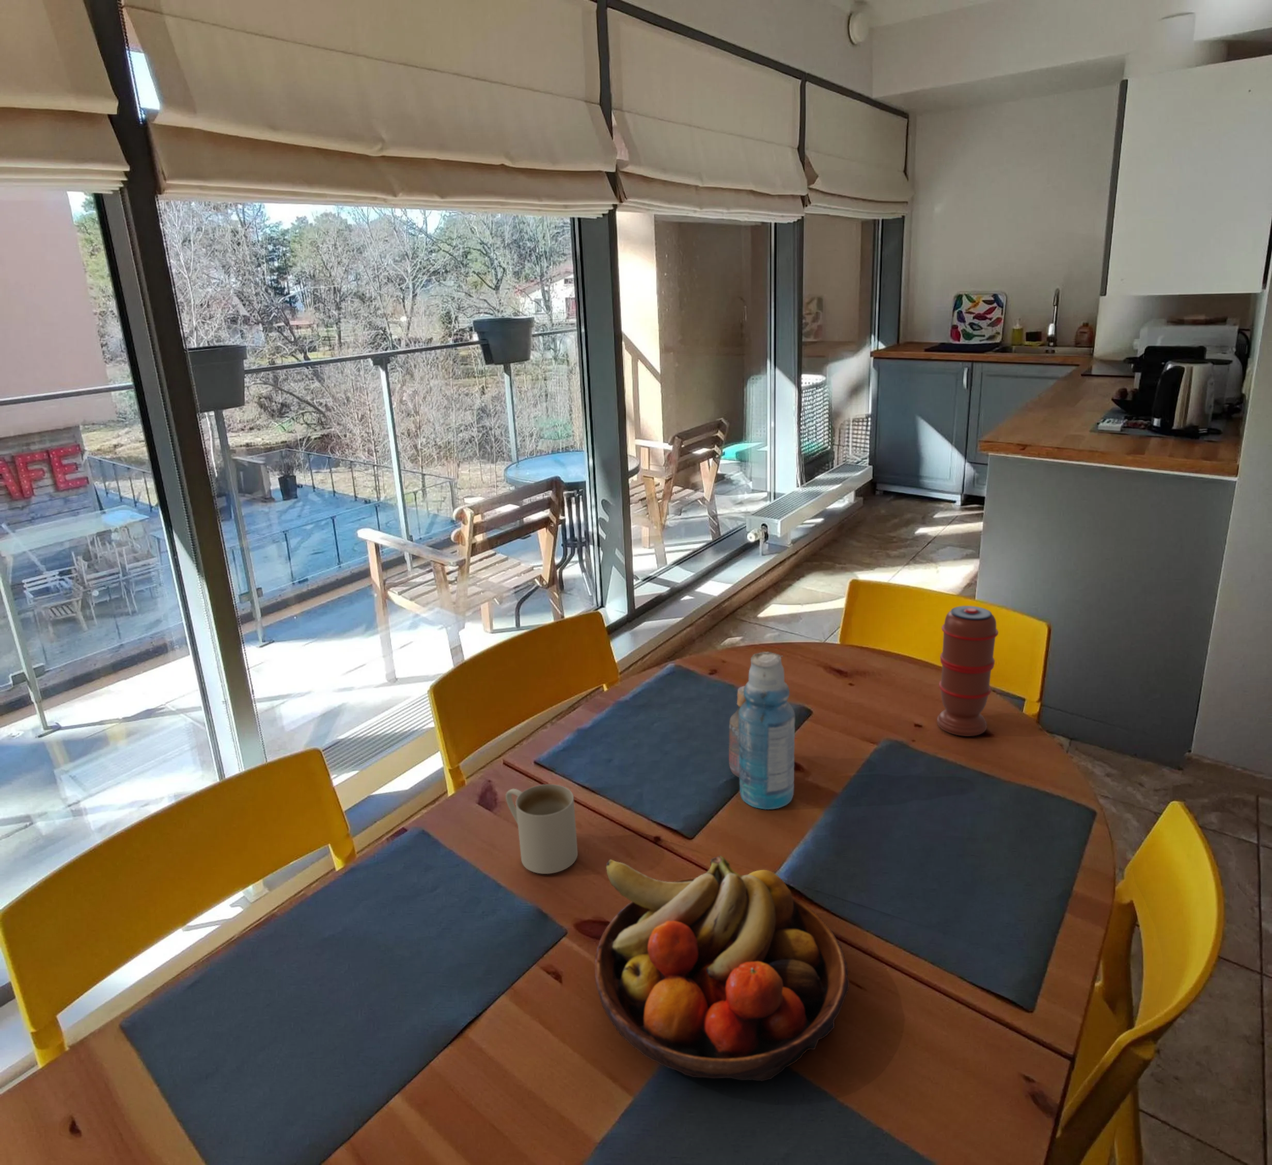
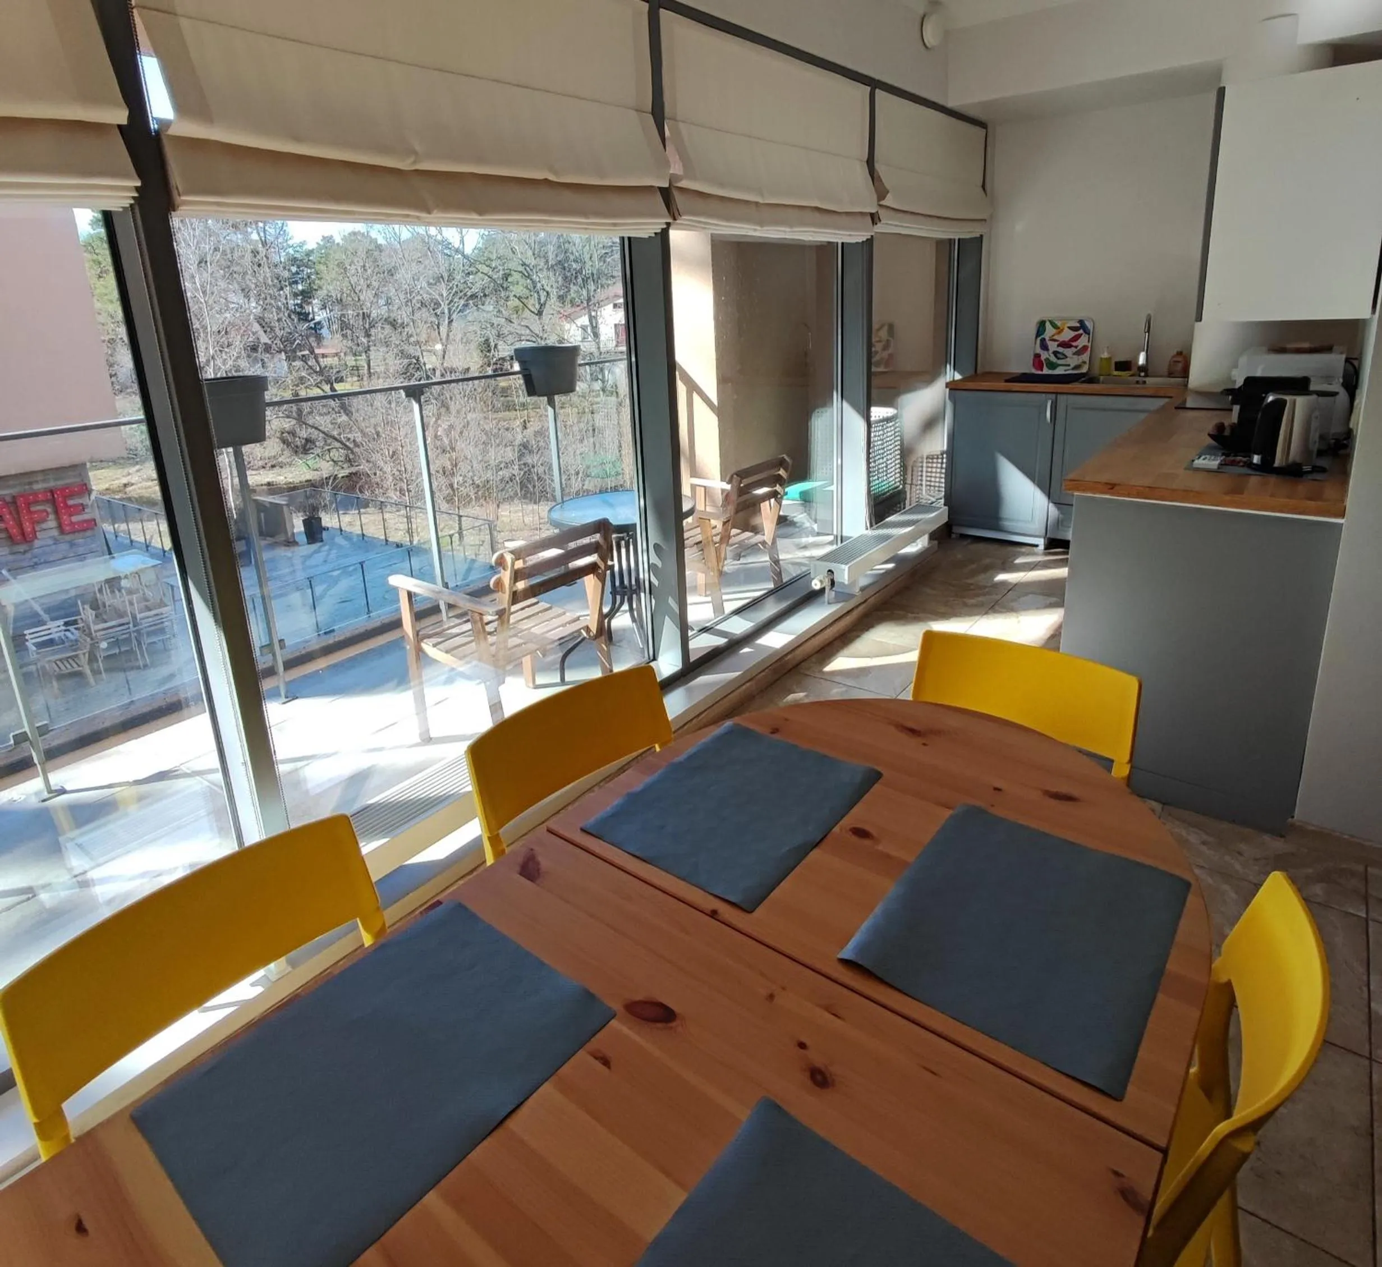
- fruit bowl [594,855,850,1082]
- mug [505,784,578,875]
- bottle [728,651,796,810]
- spice grinder [936,605,998,736]
